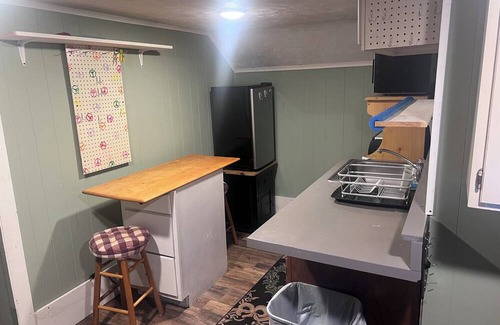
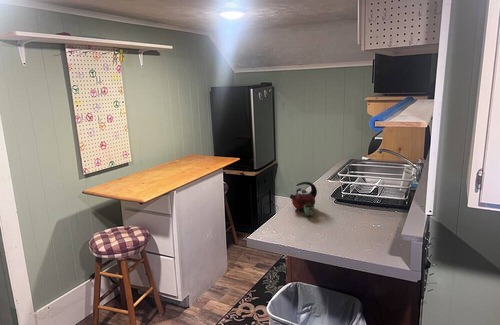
+ kettle [289,181,318,217]
